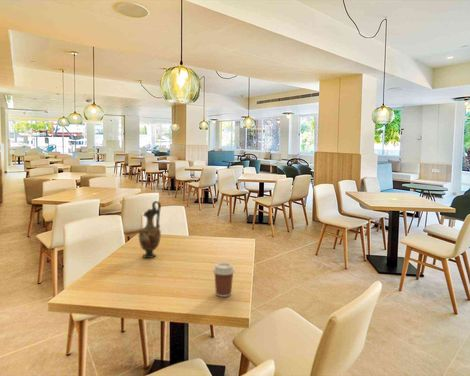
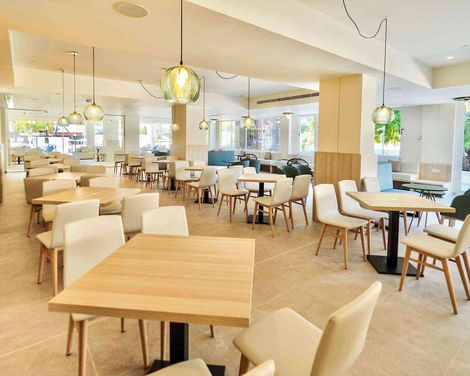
- coffee cup [212,262,236,298]
- vase [138,200,162,259]
